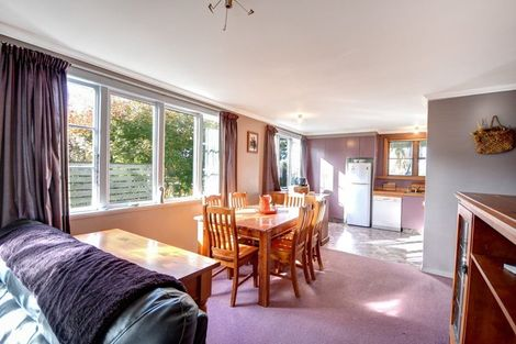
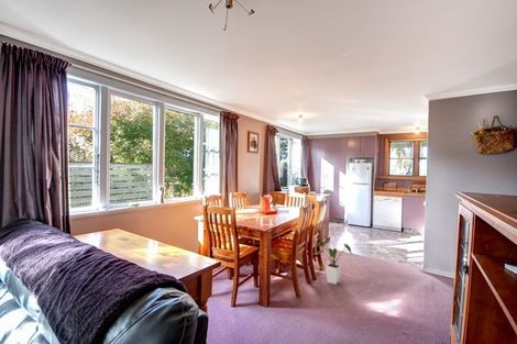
+ house plant [315,235,353,286]
